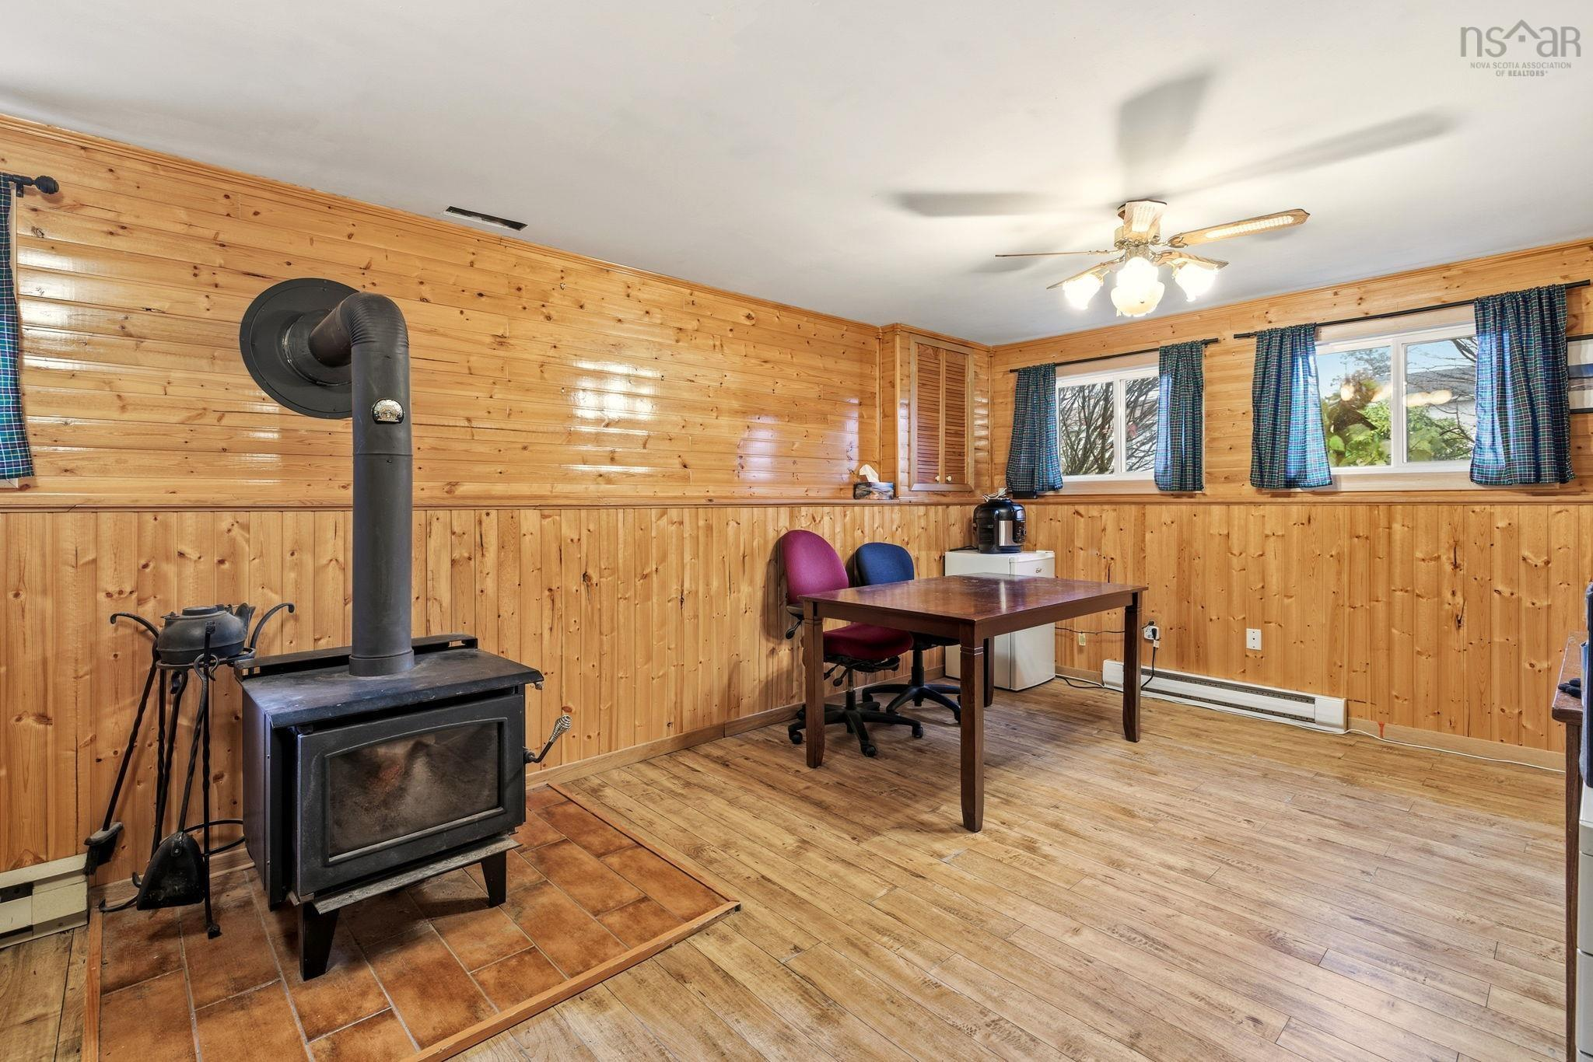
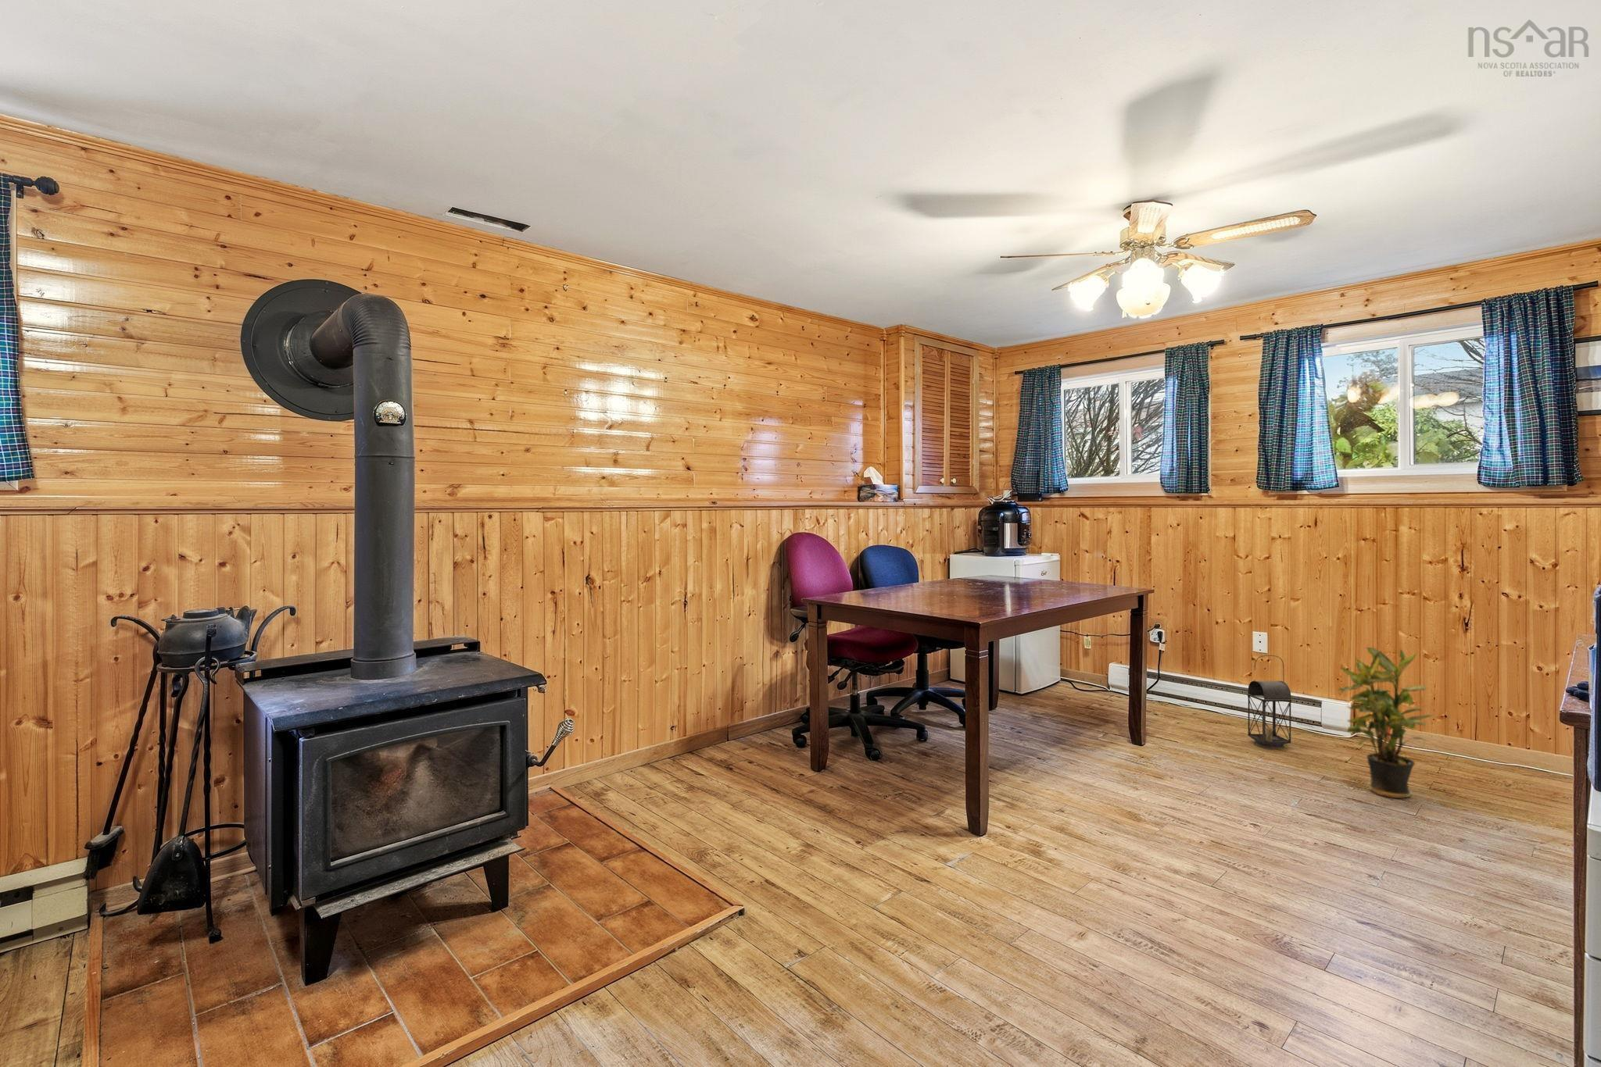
+ lantern [1245,655,1295,750]
+ potted plant [1337,645,1434,799]
